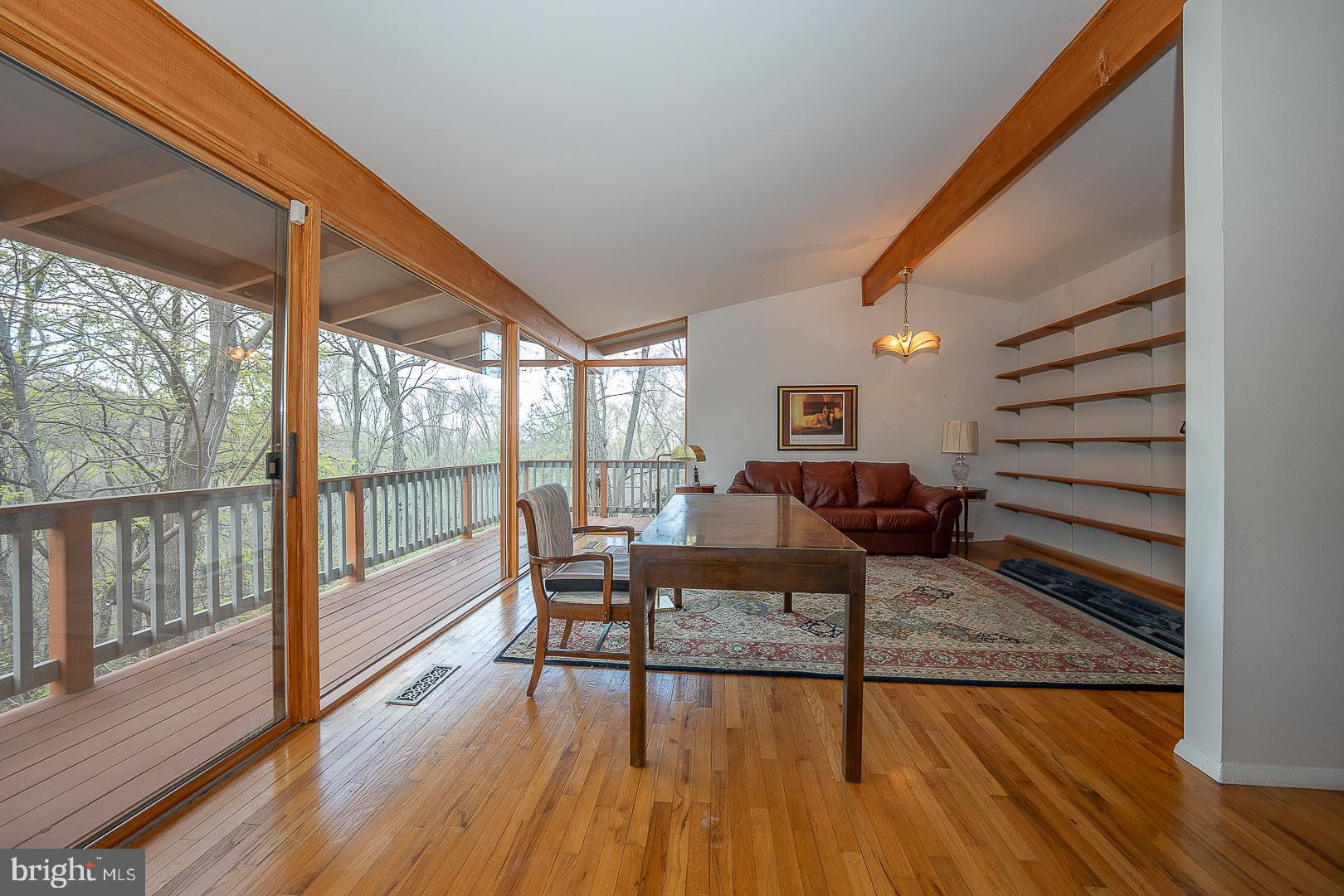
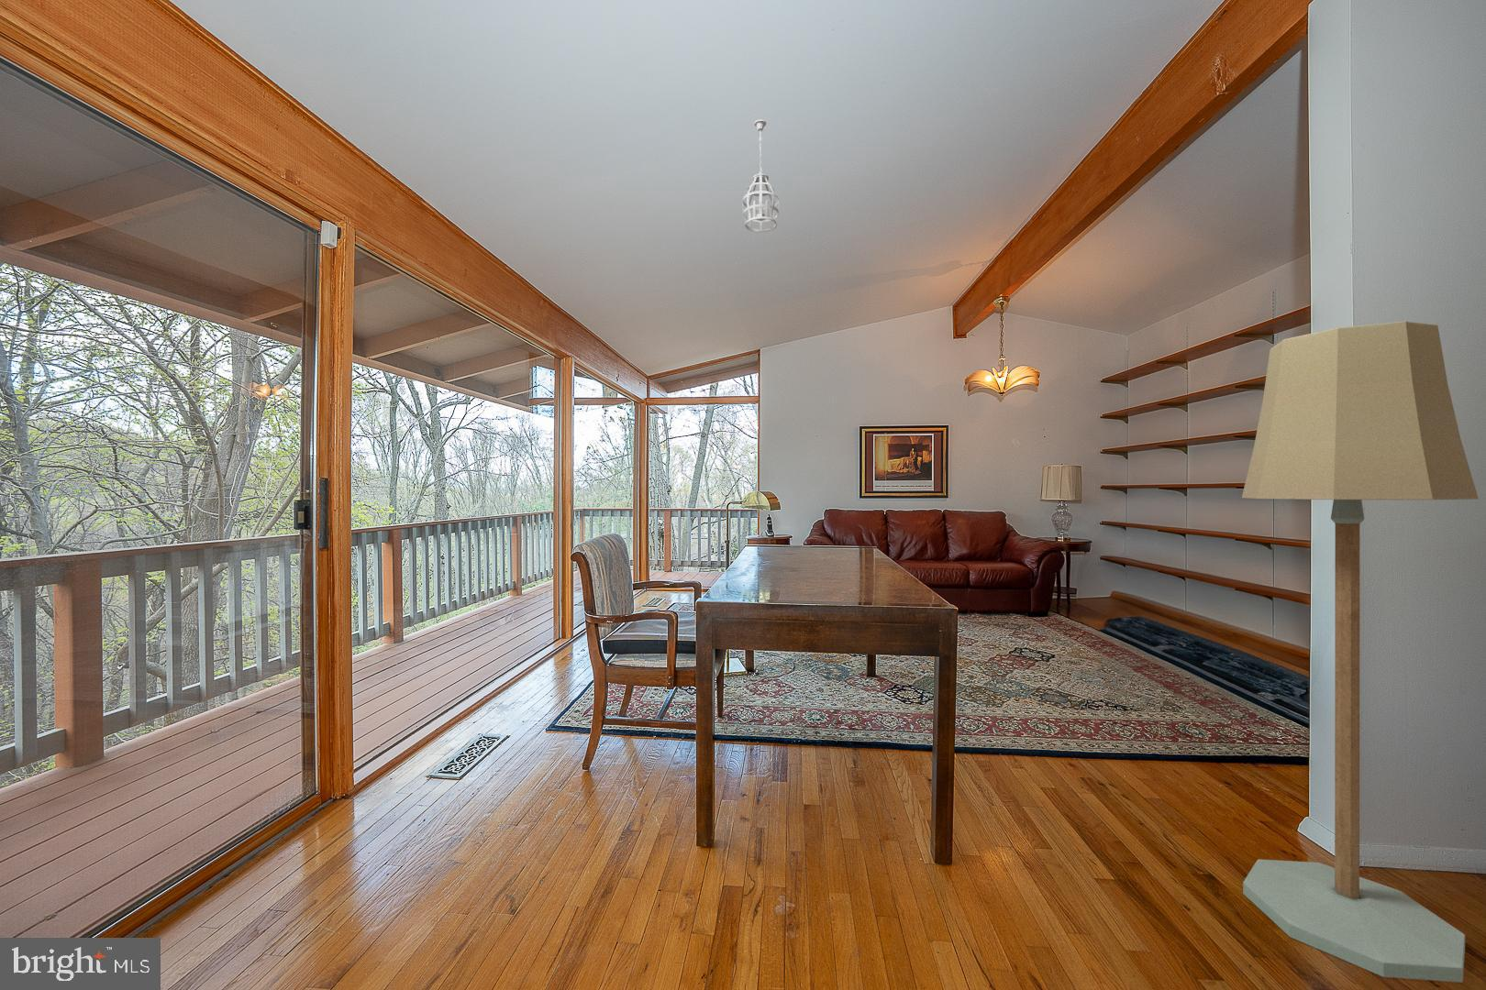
+ floor lamp [1241,320,1479,983]
+ pendant light [742,119,779,233]
